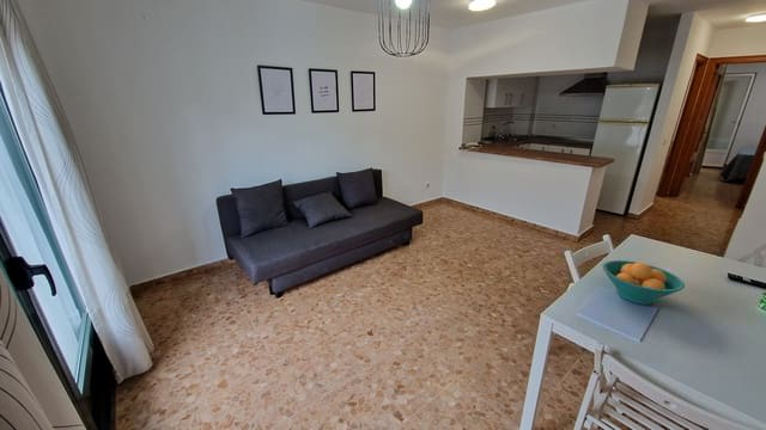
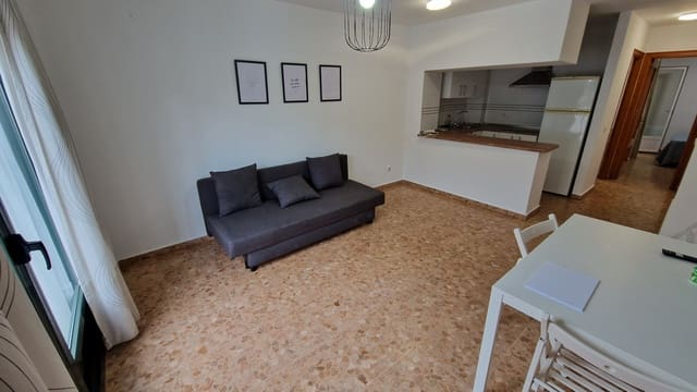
- fruit bowl [601,259,686,306]
